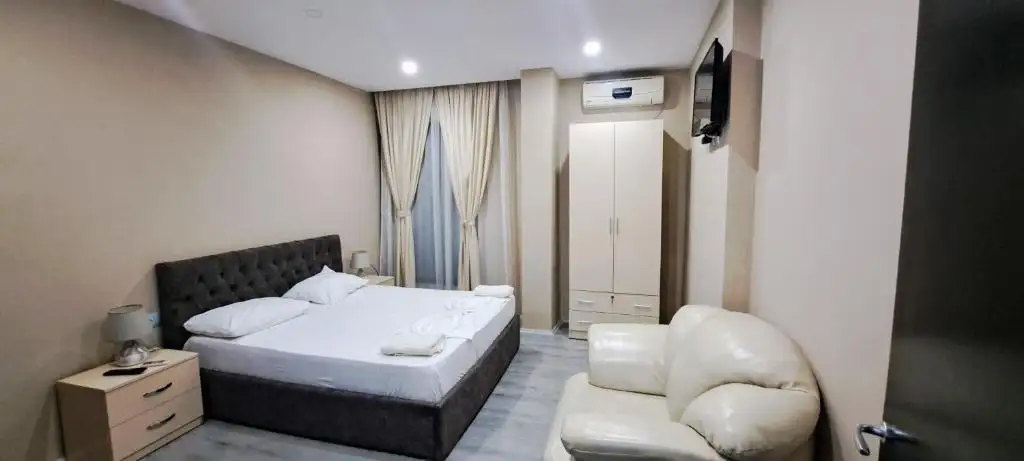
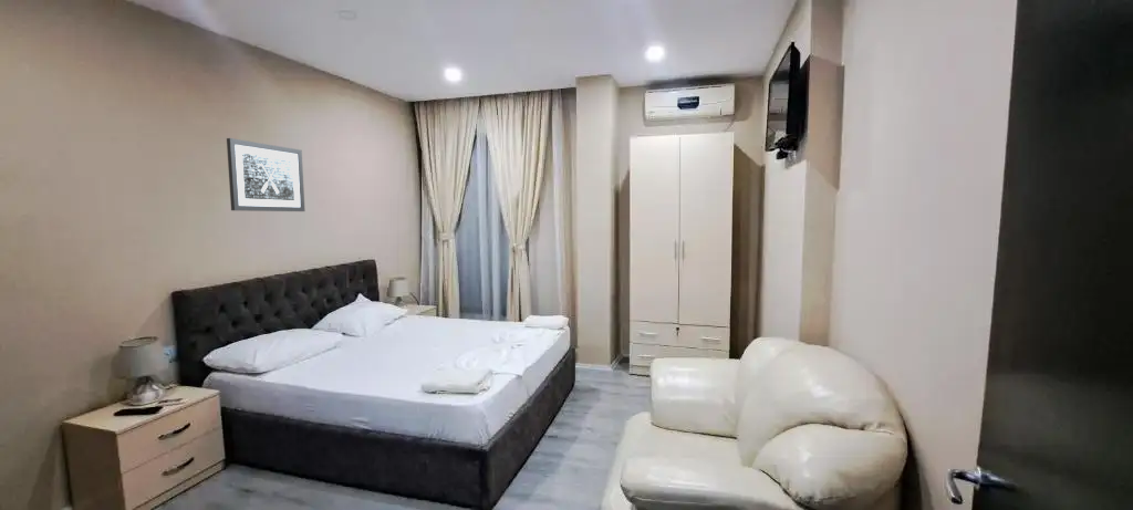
+ wall art [226,137,306,212]
